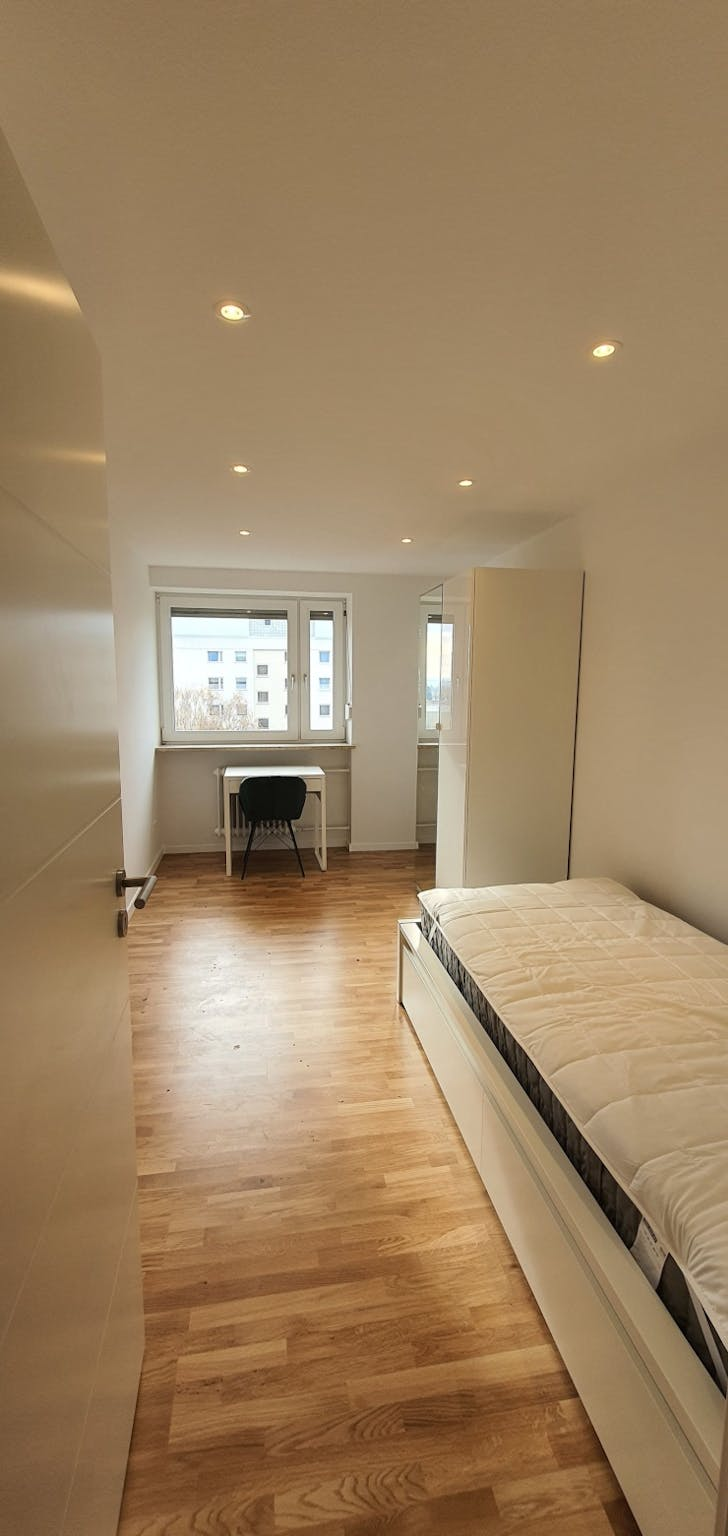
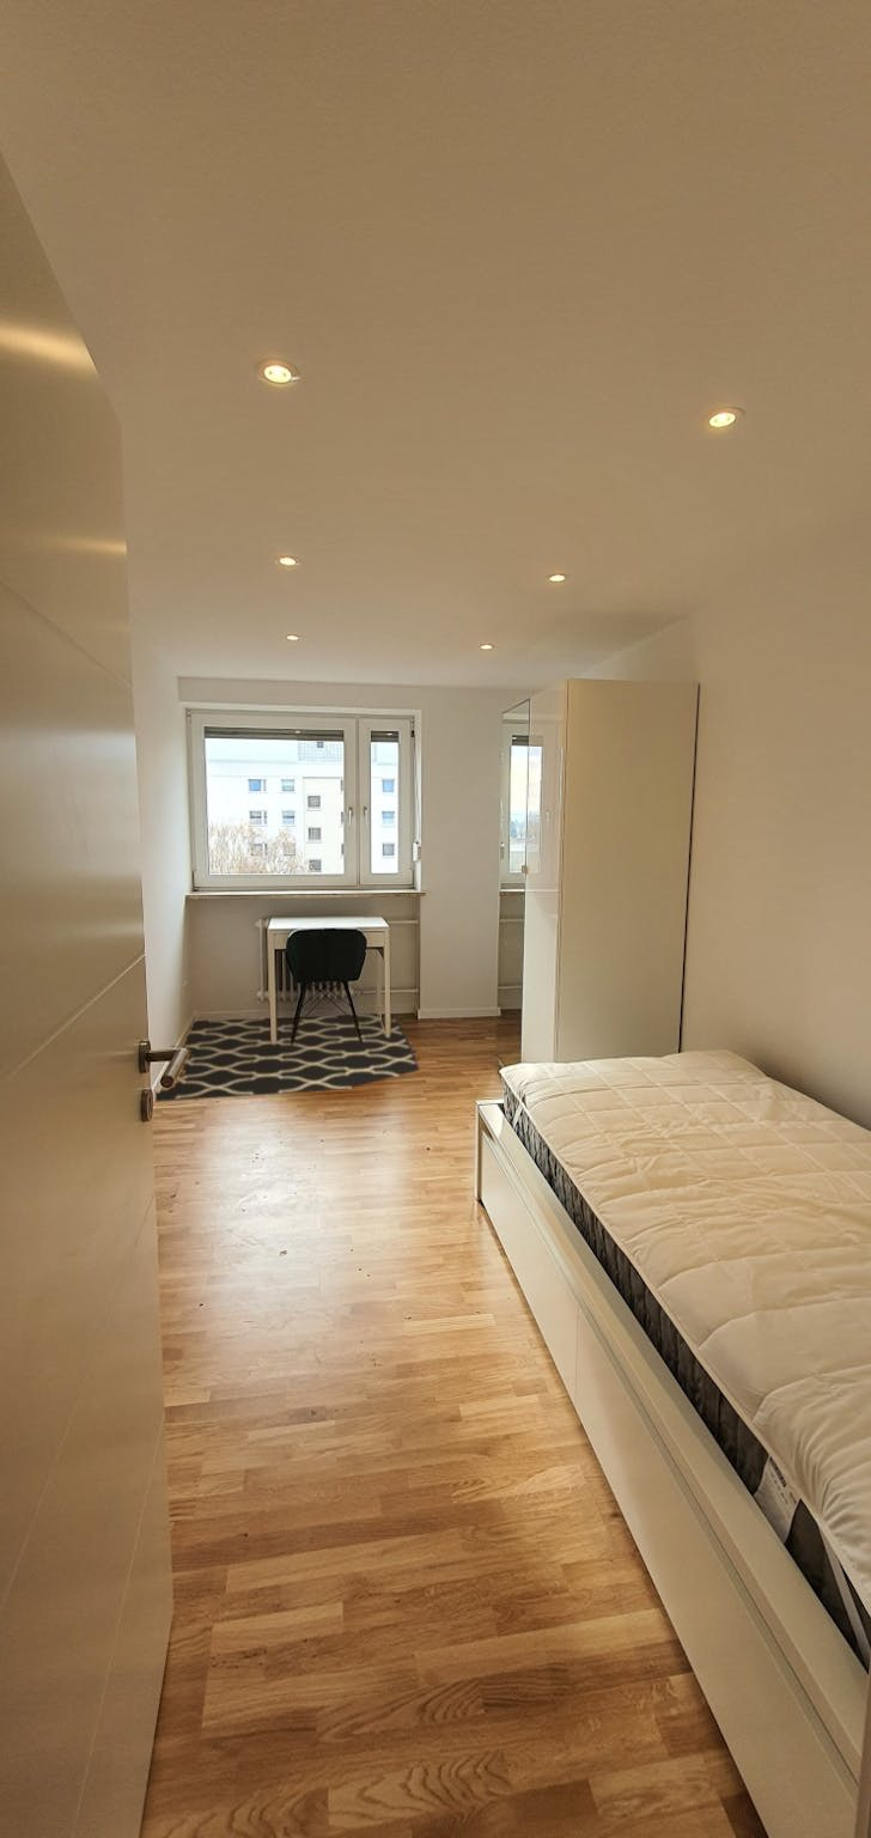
+ rug [154,1012,421,1102]
